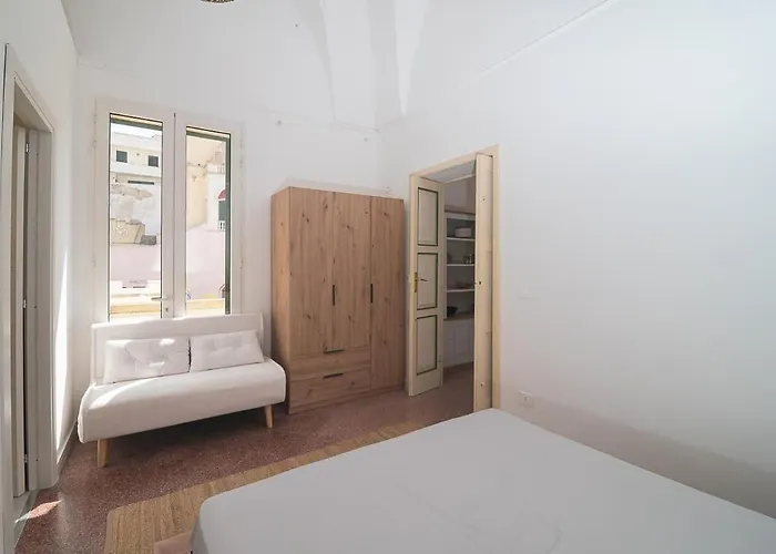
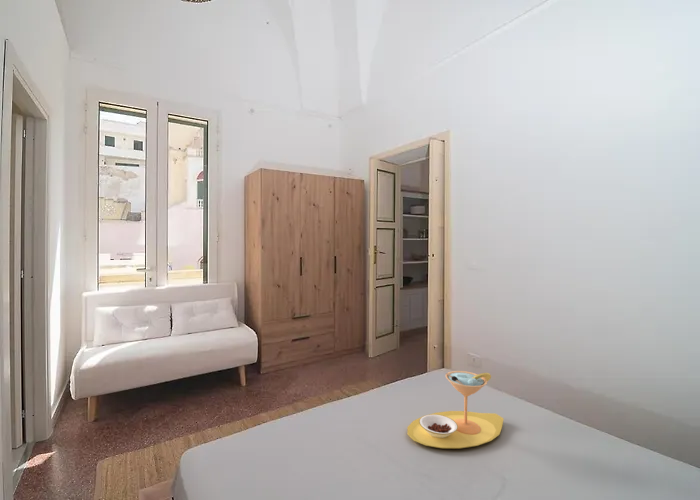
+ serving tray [406,370,505,449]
